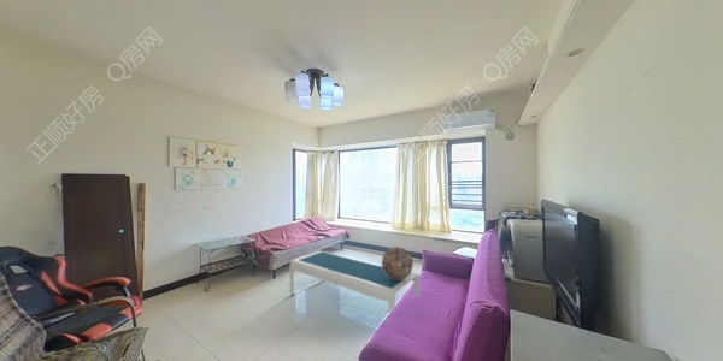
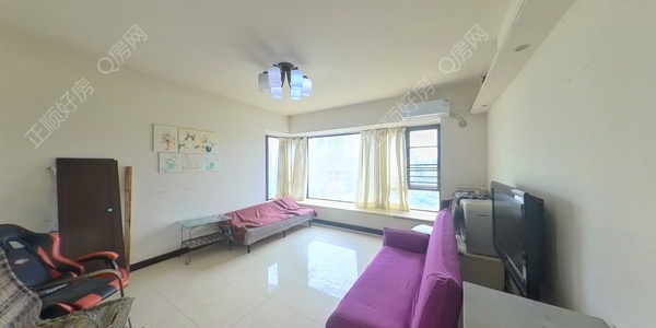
- coffee table [289,249,421,313]
- decorative sphere [381,245,415,279]
